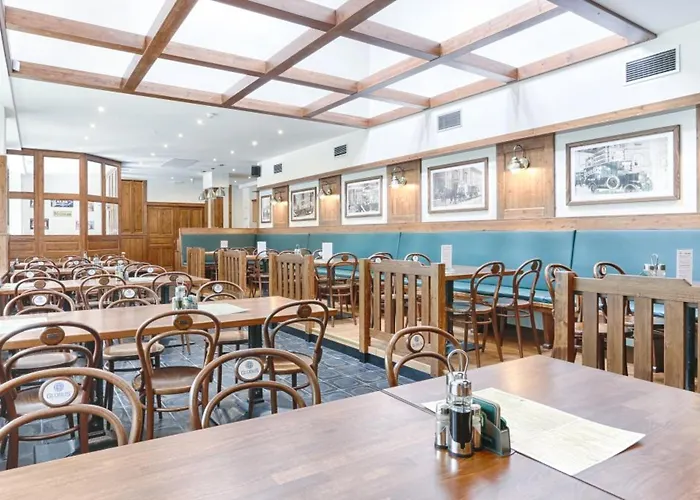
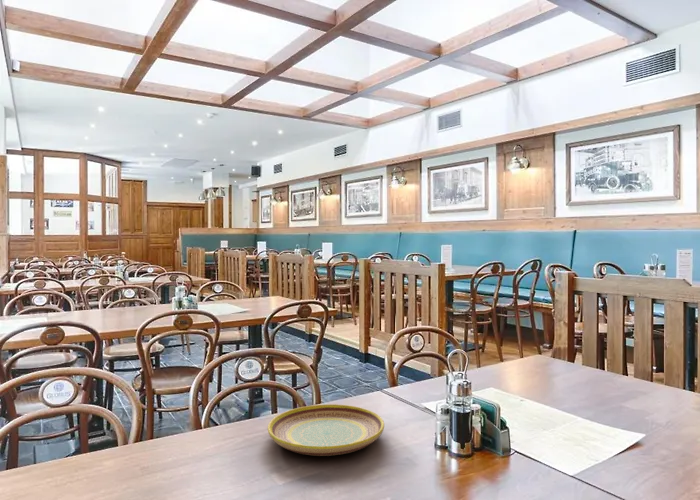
+ plate [267,403,385,457]
